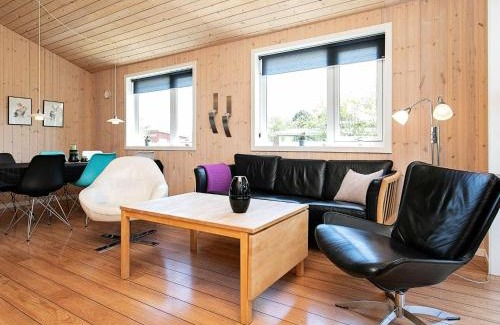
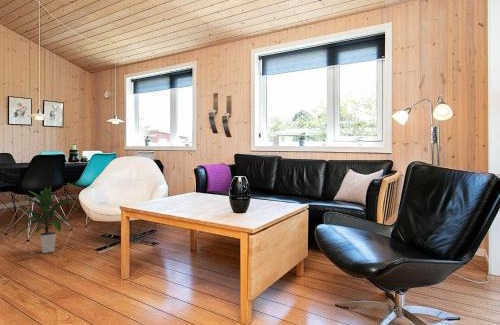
+ indoor plant [13,185,74,254]
